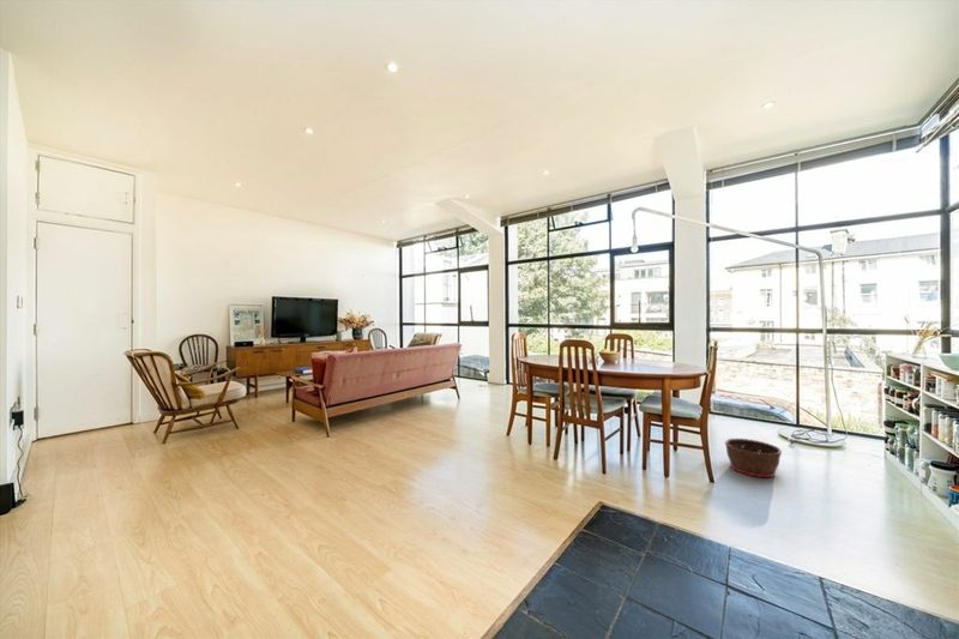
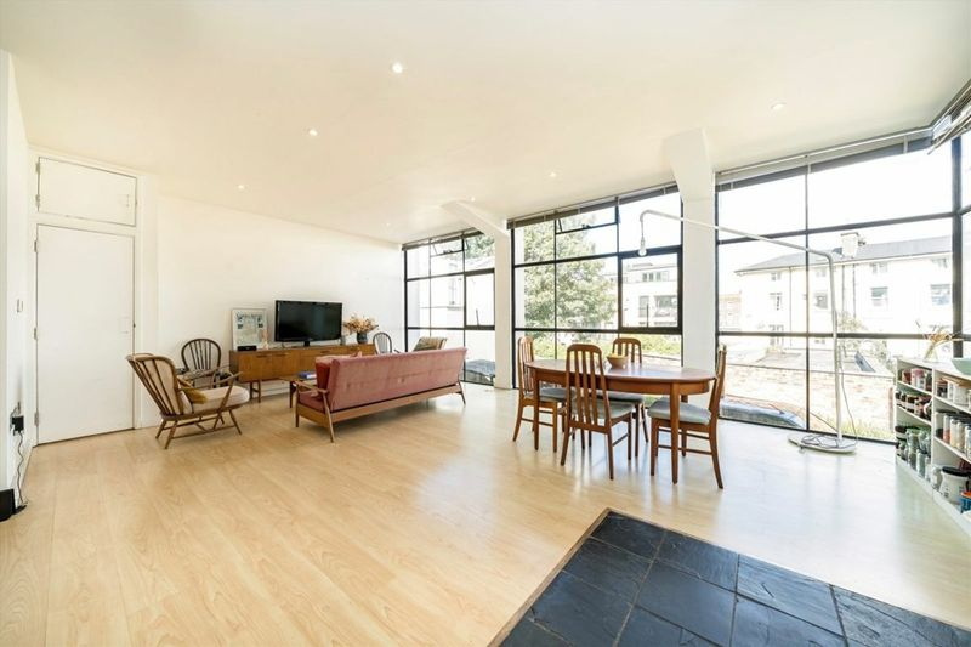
- basket [724,438,783,478]
